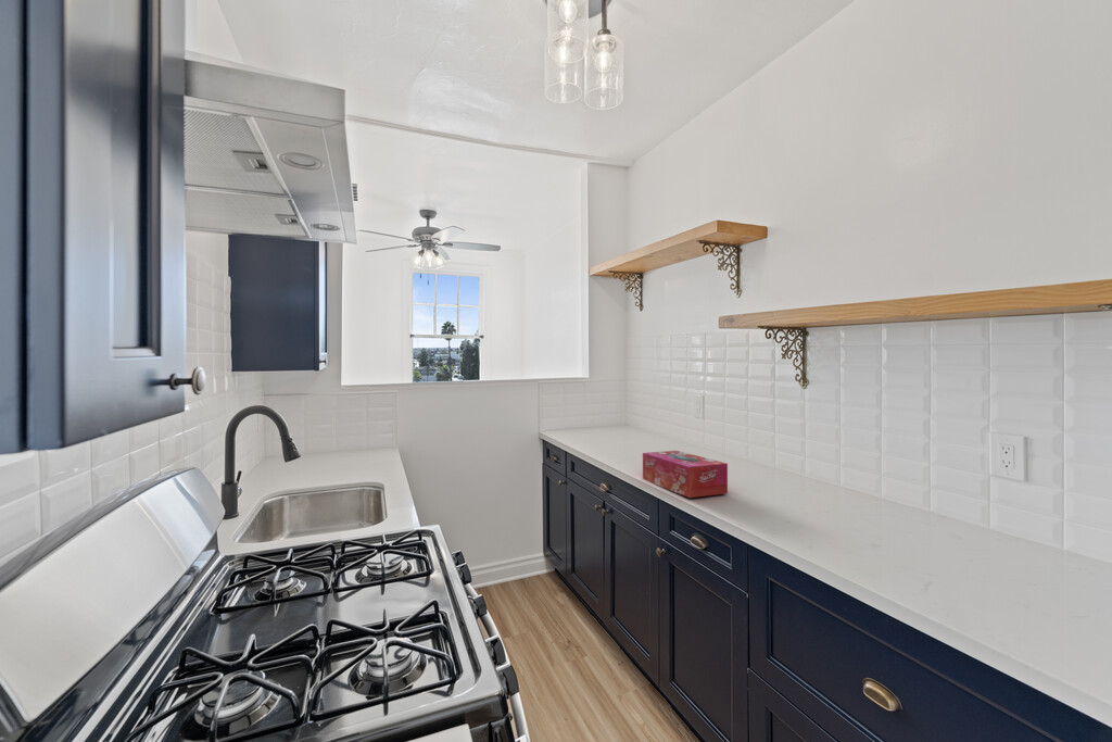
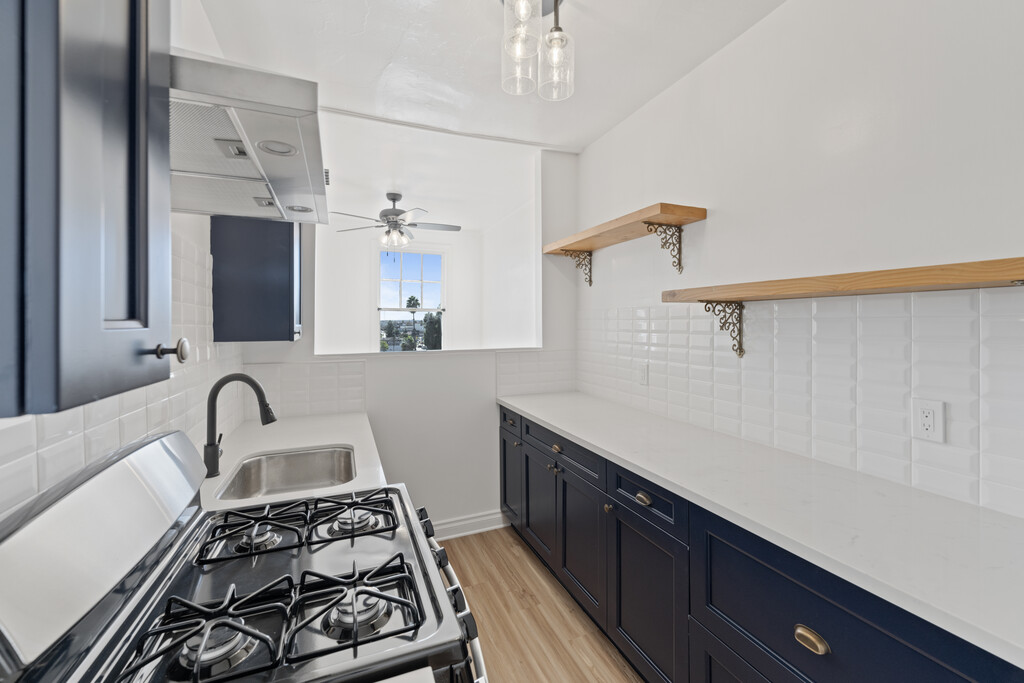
- tissue box [642,450,729,499]
